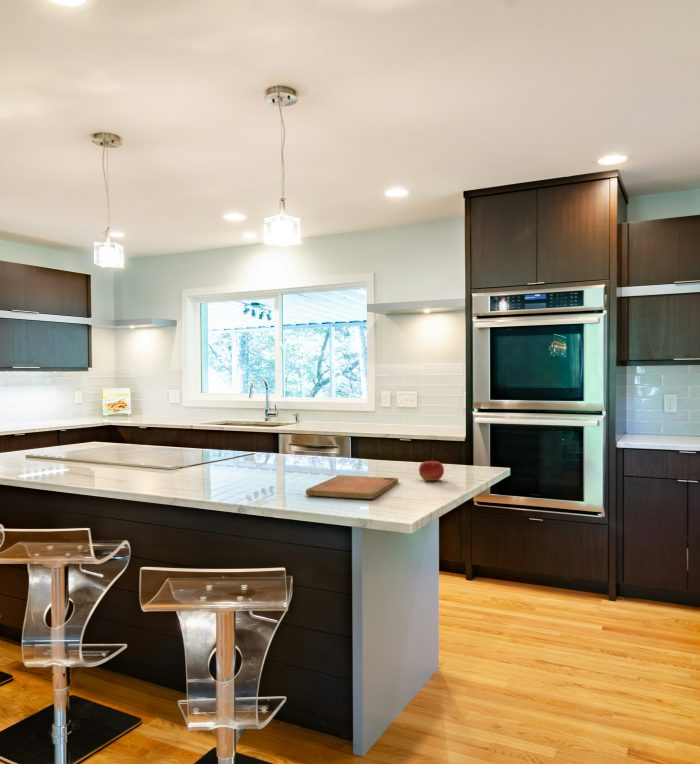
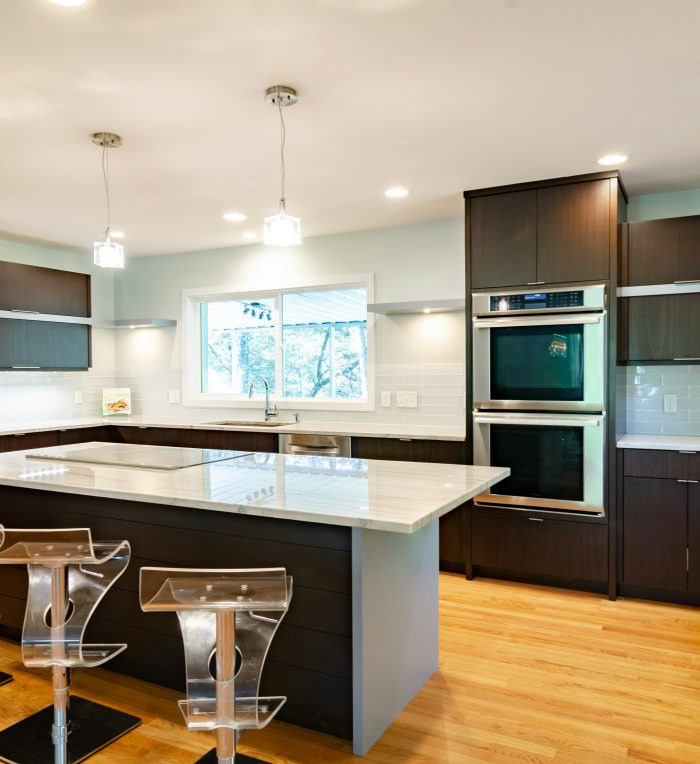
- fruit [418,458,445,482]
- cutting board [305,474,399,500]
